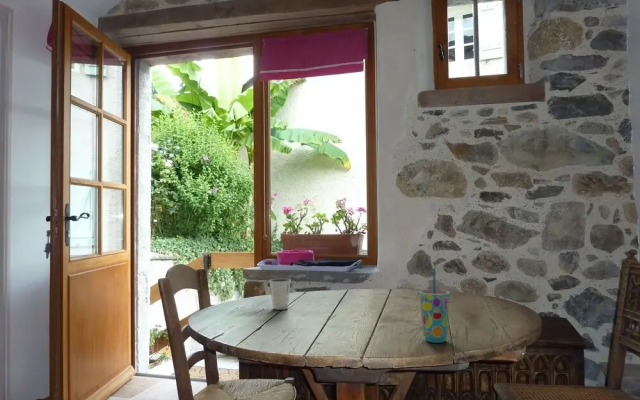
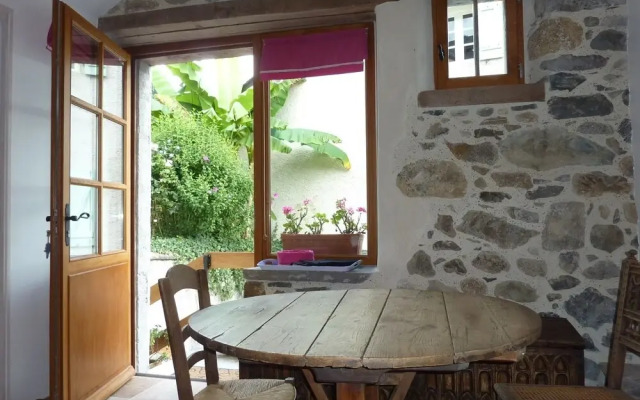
- dixie cup [268,277,292,310]
- cup [419,267,451,344]
